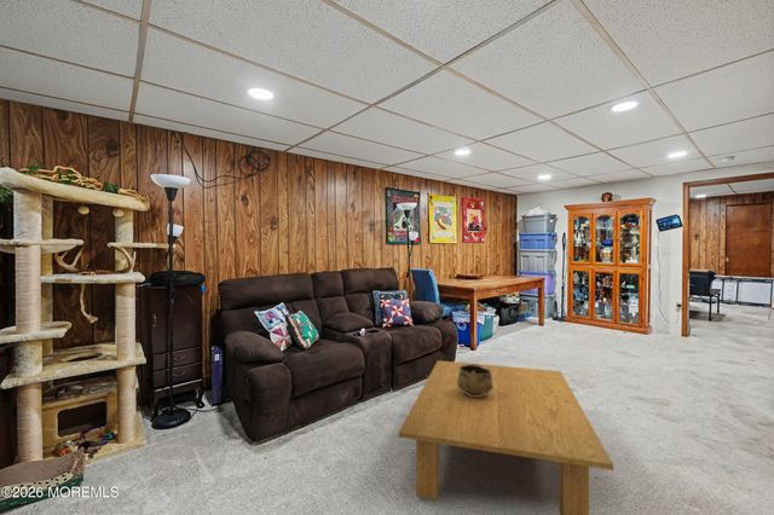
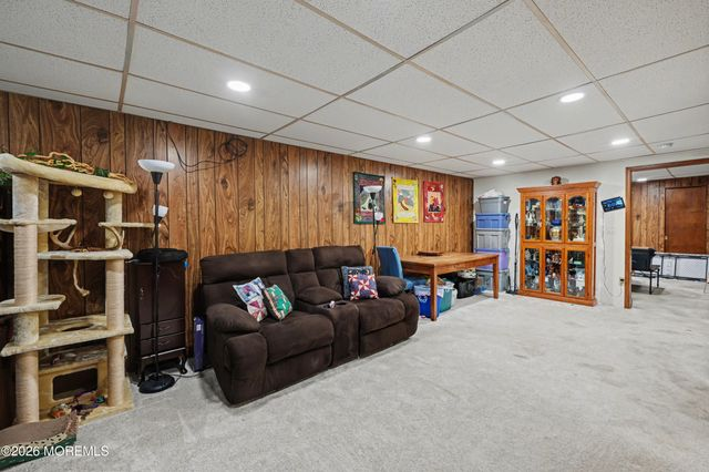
- coffee table [398,359,614,515]
- decorative bowl [457,363,493,397]
